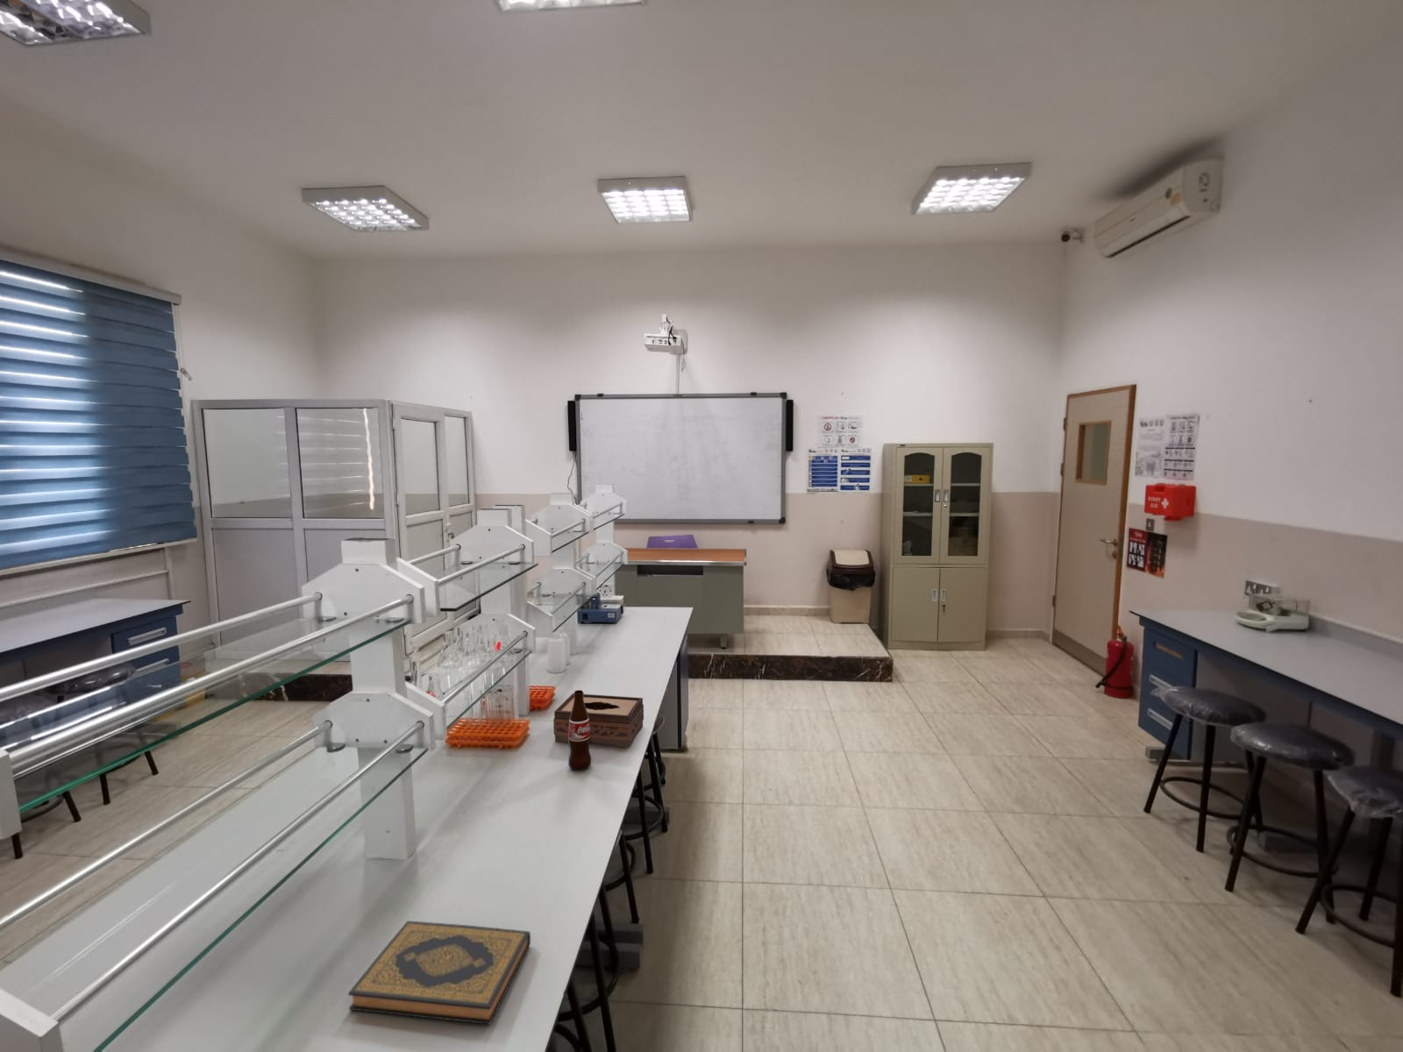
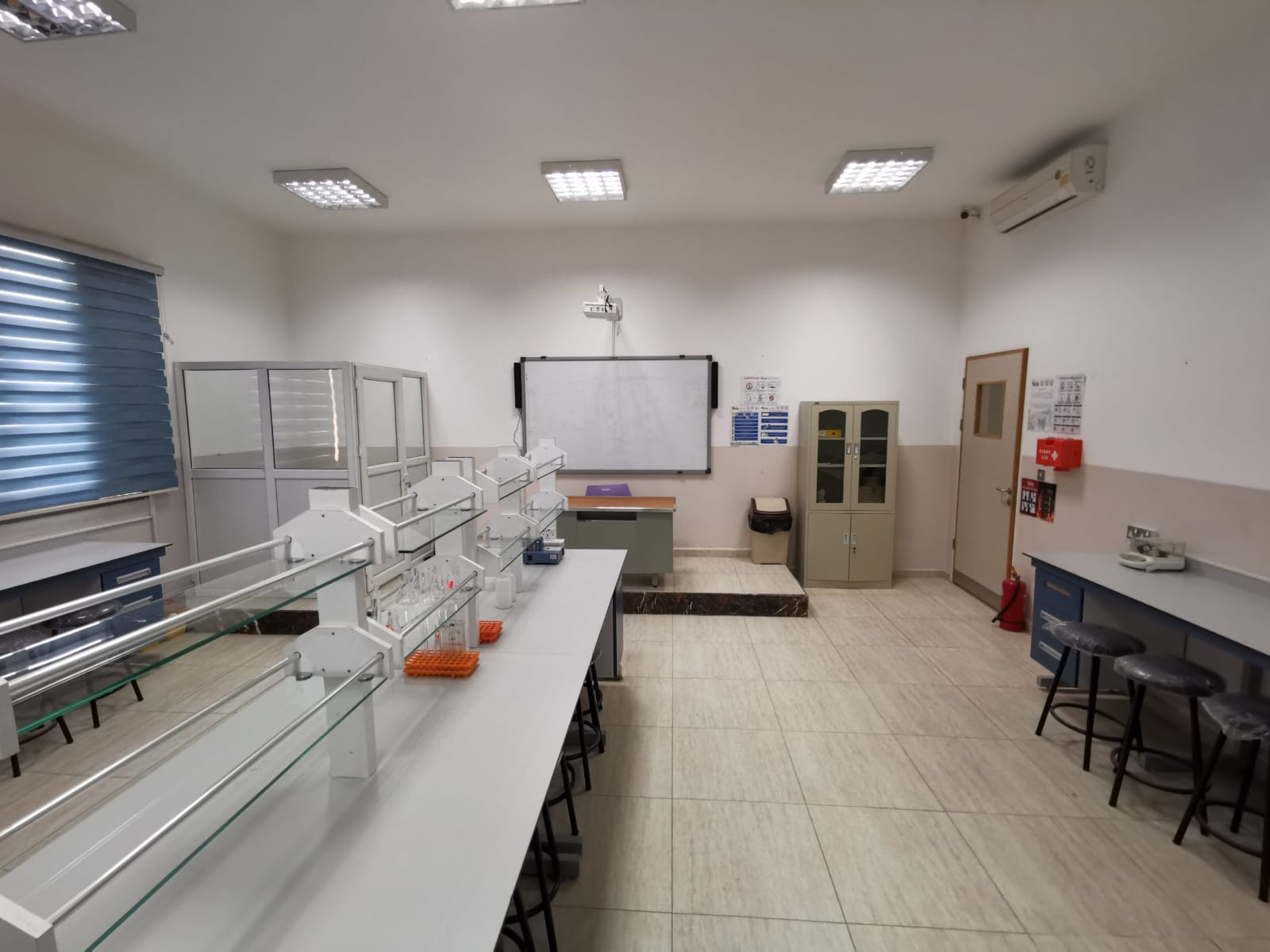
- hardback book [347,919,531,1025]
- bottle [568,690,592,771]
- tissue box [552,693,644,748]
